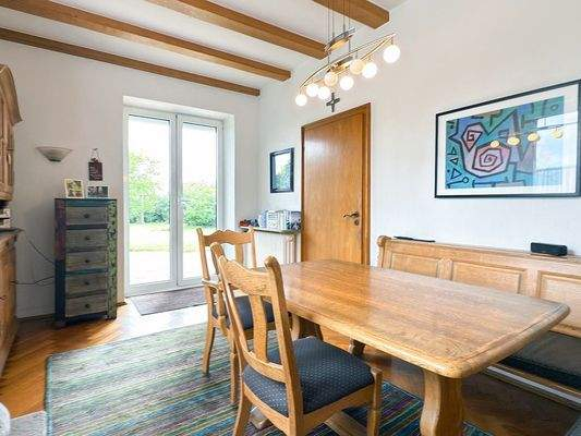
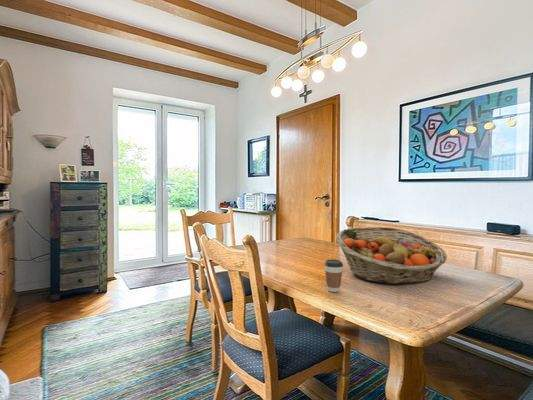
+ fruit basket [335,226,448,285]
+ coffee cup [324,258,344,293]
